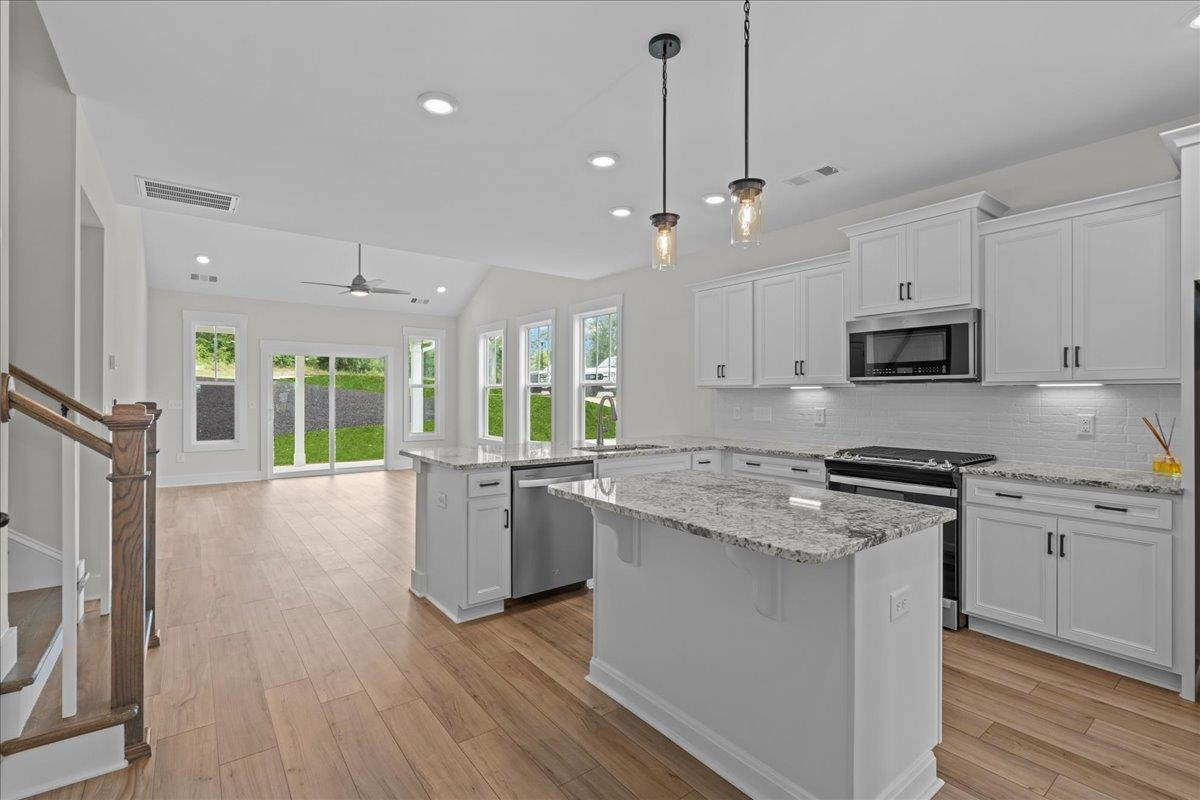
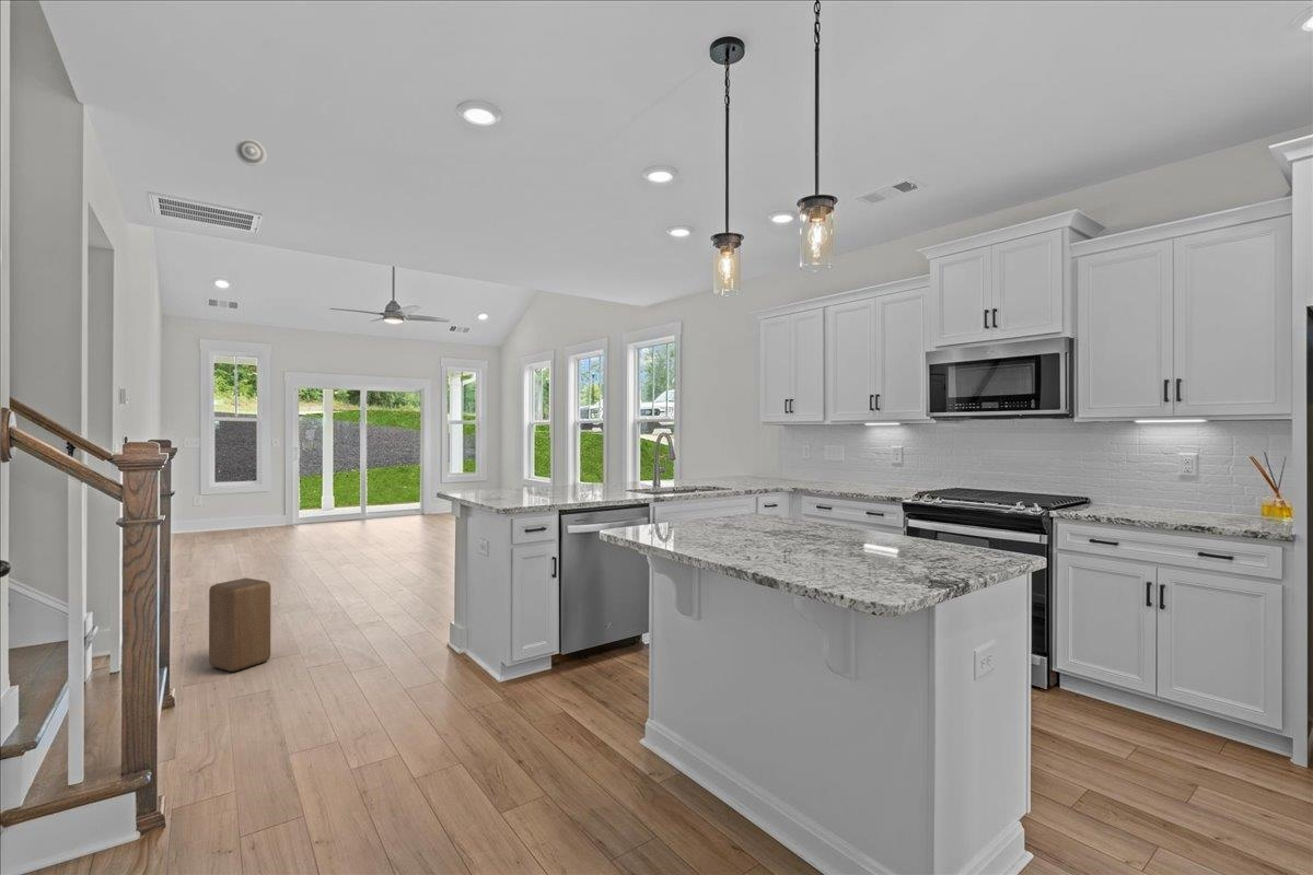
+ smoke detector [234,138,268,167]
+ stool [208,578,271,673]
